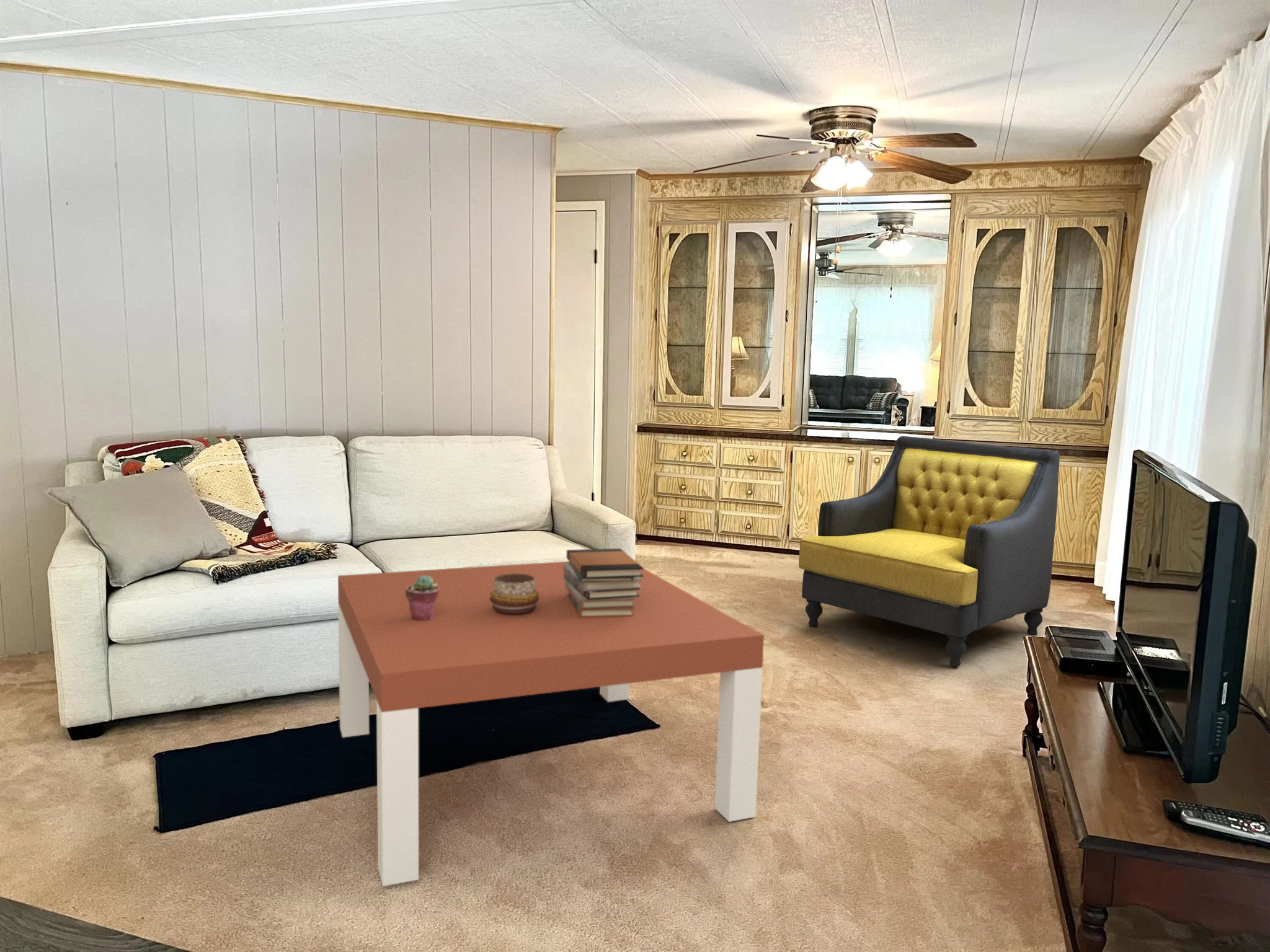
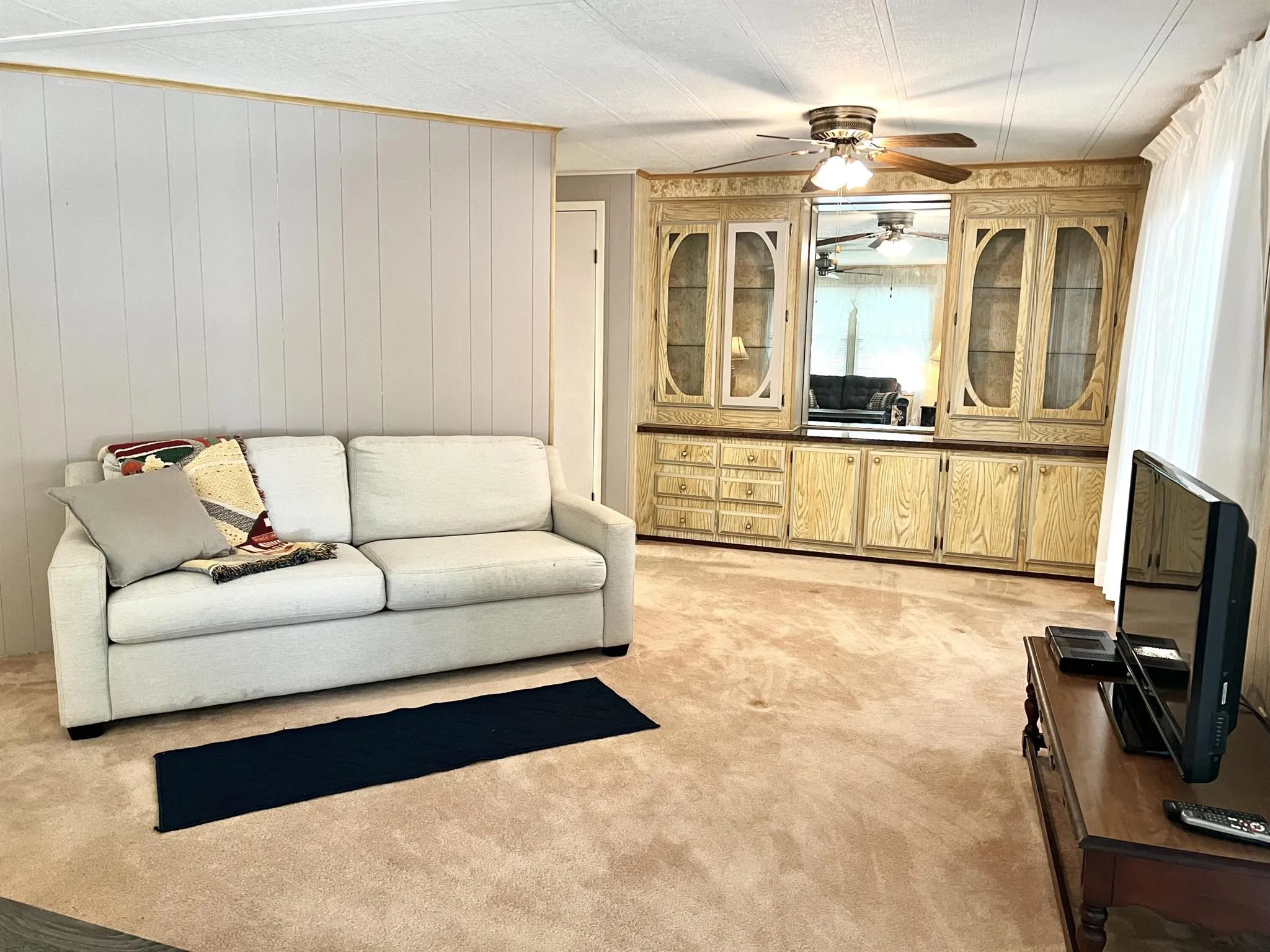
- potted succulent [406,576,439,620]
- book stack [563,548,644,617]
- decorative bowl [490,573,539,614]
- coffee table [337,561,765,887]
- armchair [798,436,1060,667]
